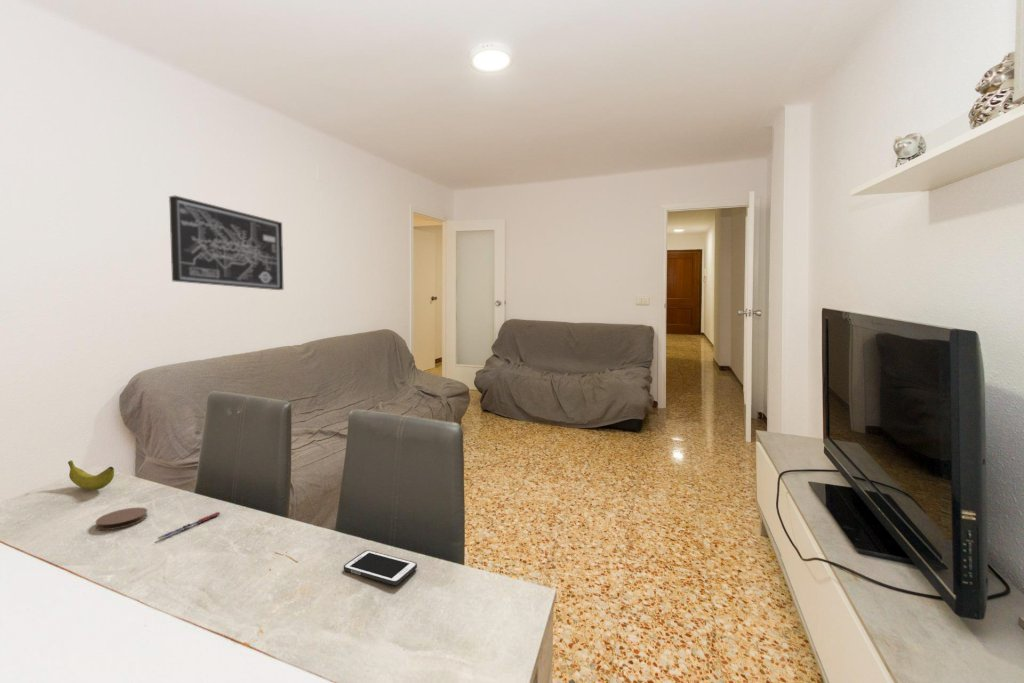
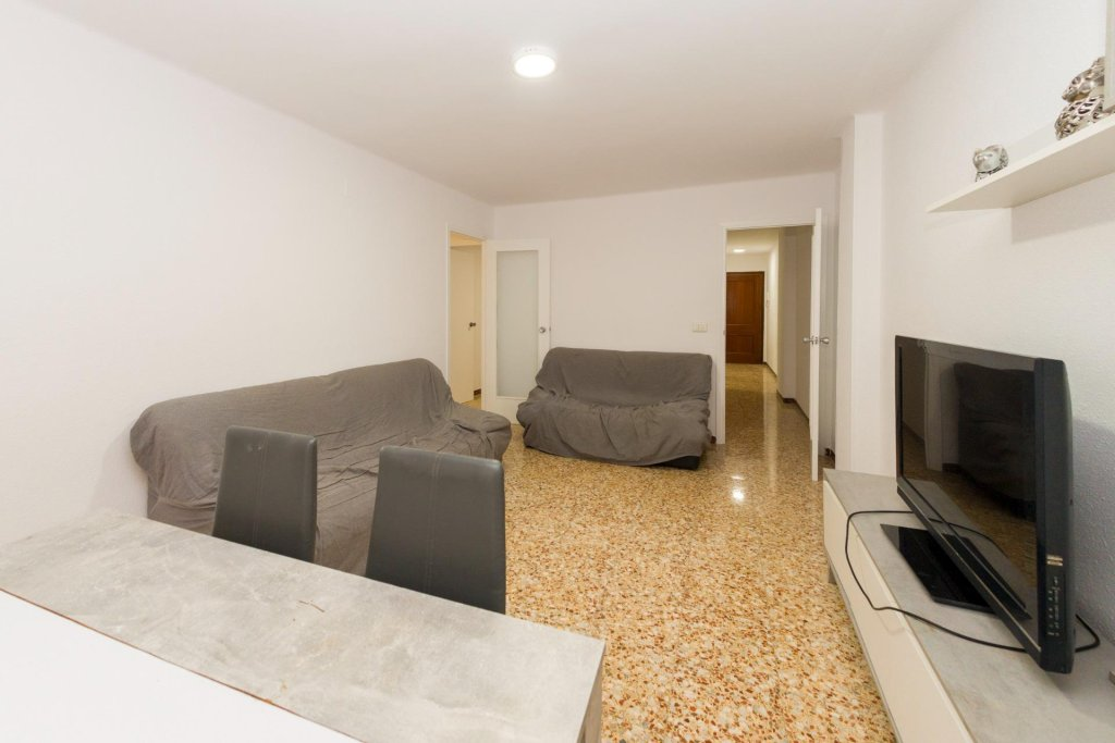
- pen [157,511,221,540]
- banana [67,460,115,491]
- cell phone [343,549,418,586]
- wall art [168,195,284,291]
- coaster [95,506,148,531]
